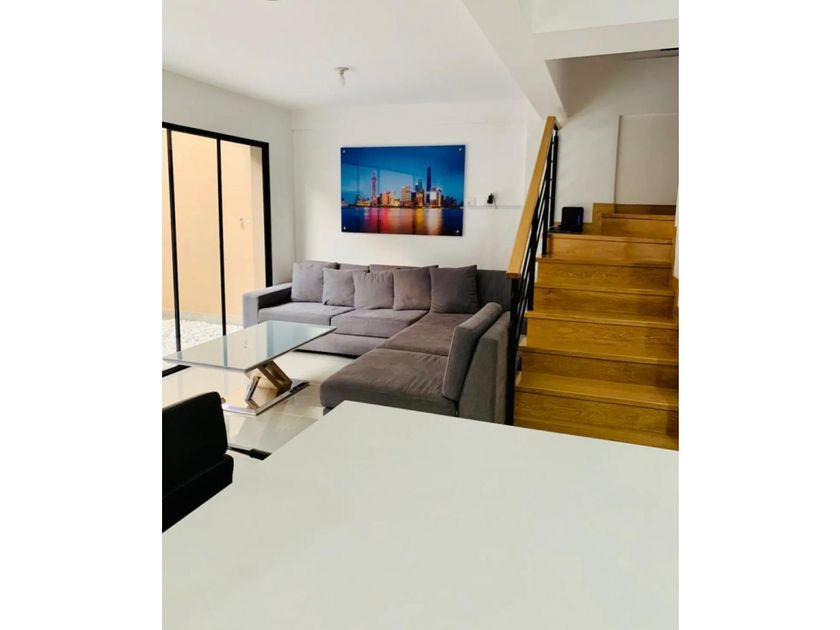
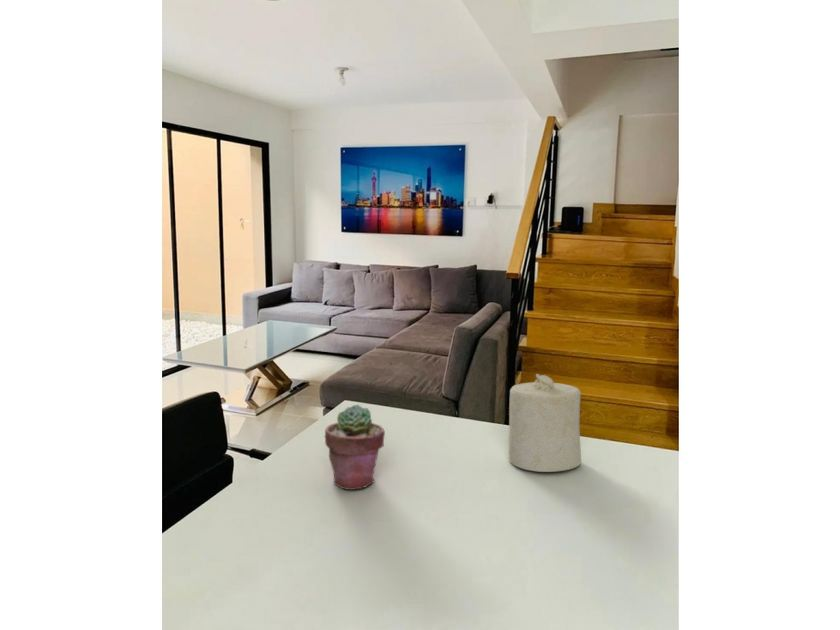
+ potted succulent [324,403,386,491]
+ candle [508,373,582,473]
